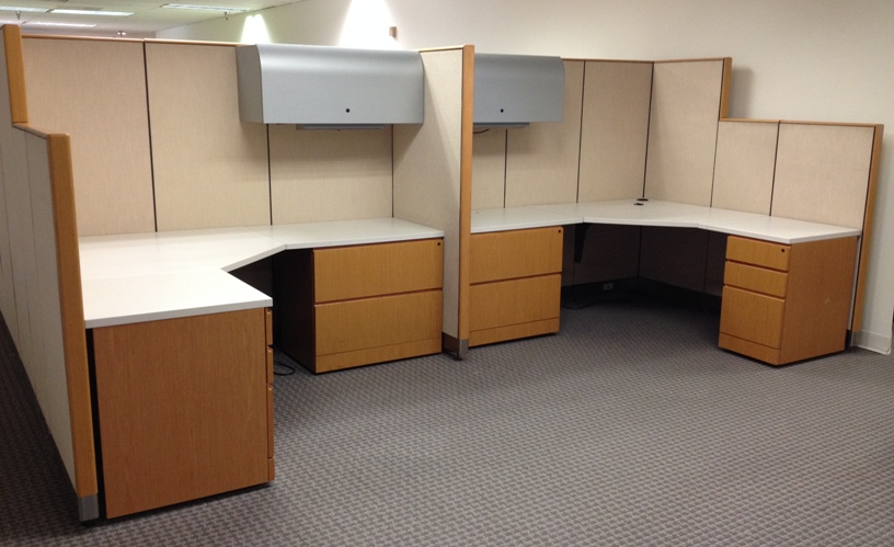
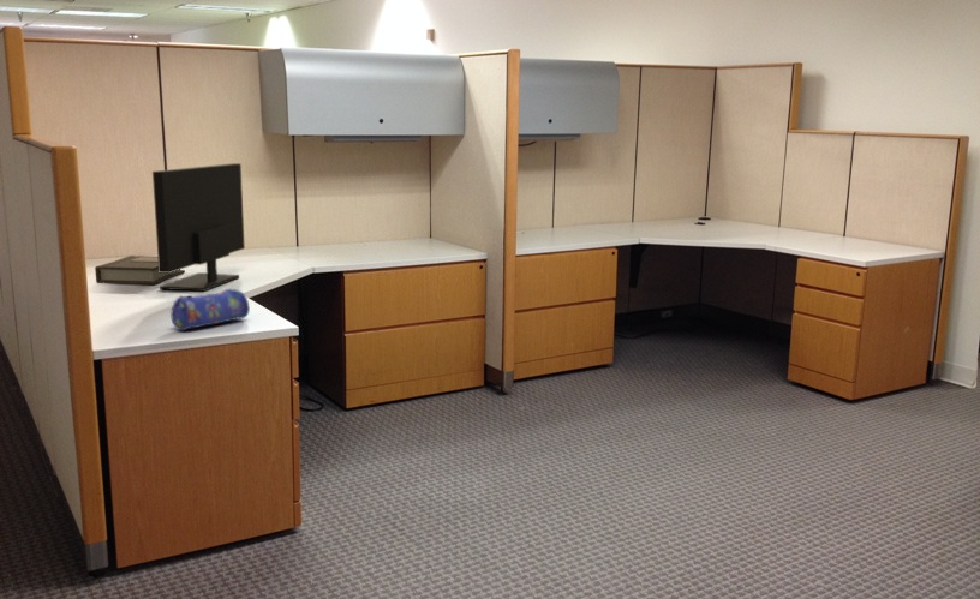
+ book [94,254,186,286]
+ pencil case [169,288,251,333]
+ monitor [151,162,246,293]
